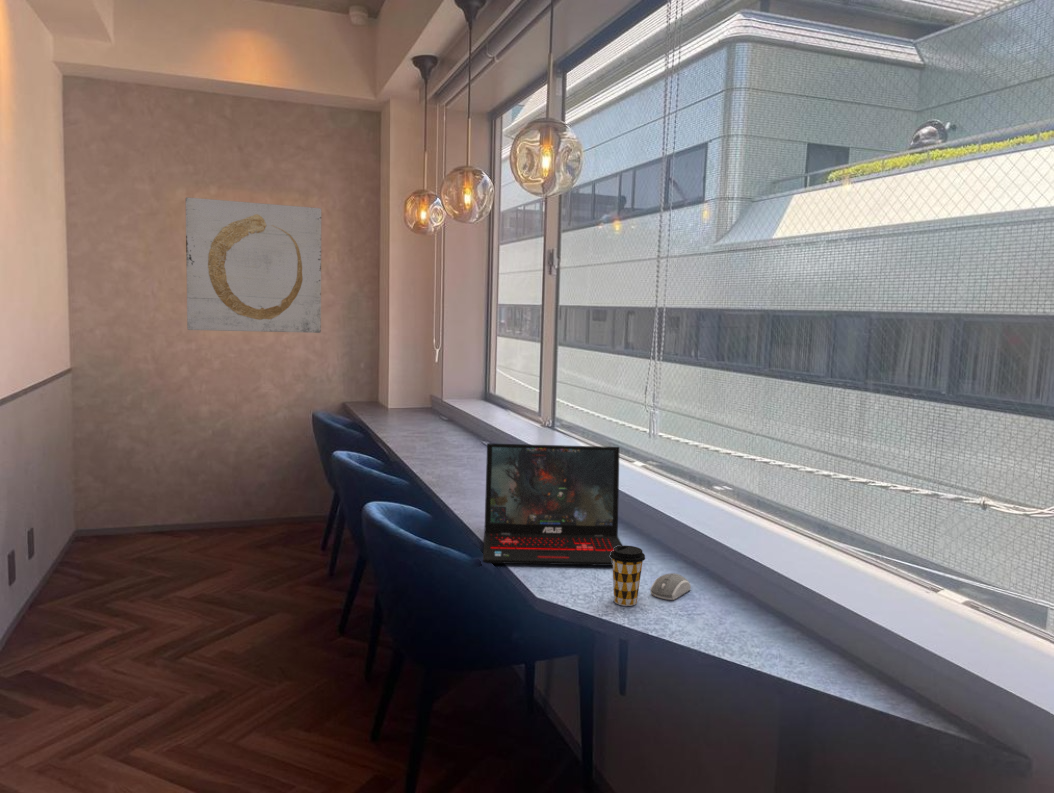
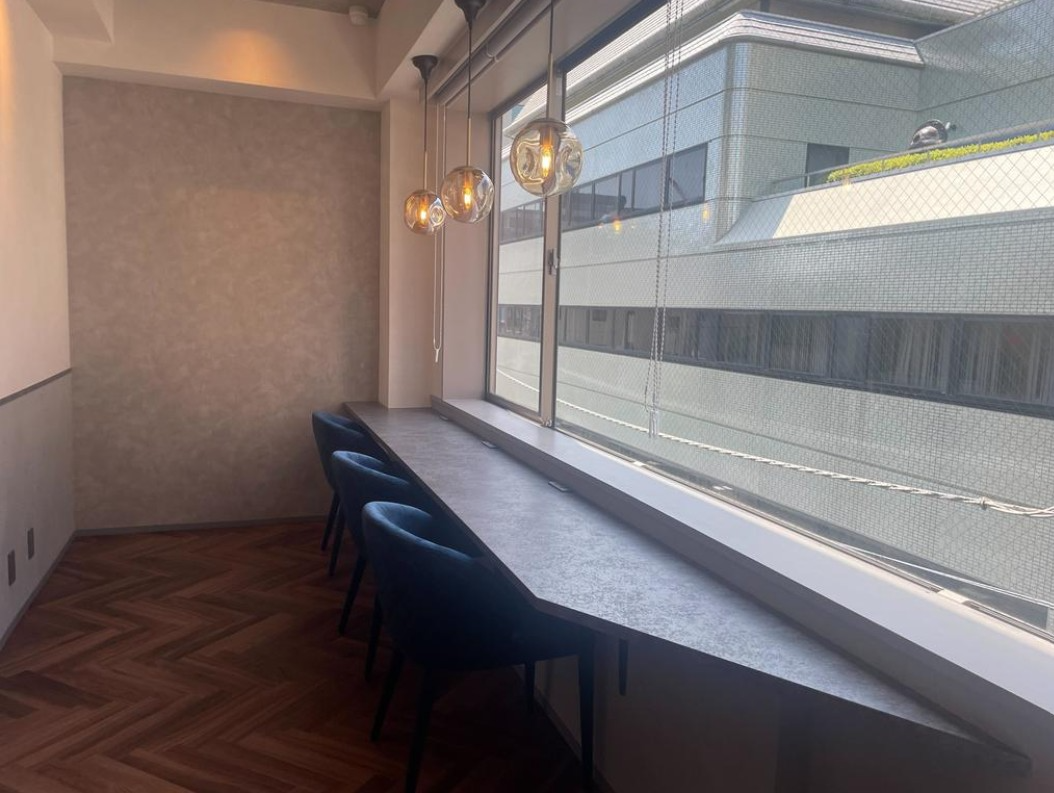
- laptop [482,442,623,567]
- wall art [185,197,322,334]
- computer mouse [649,572,692,601]
- coffee cup [610,545,646,607]
